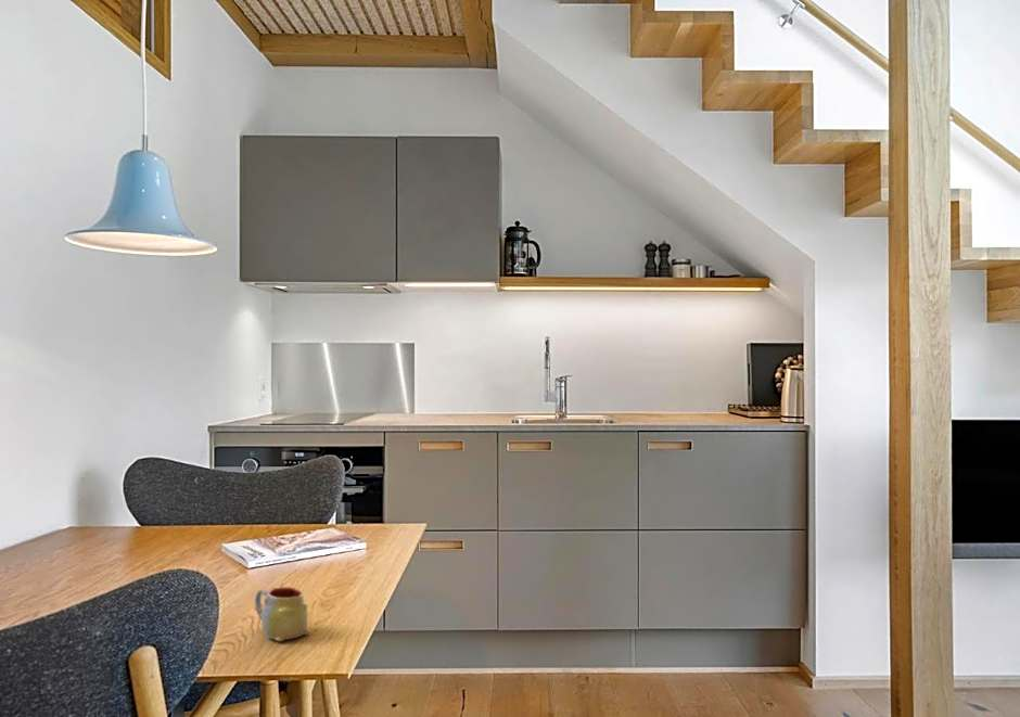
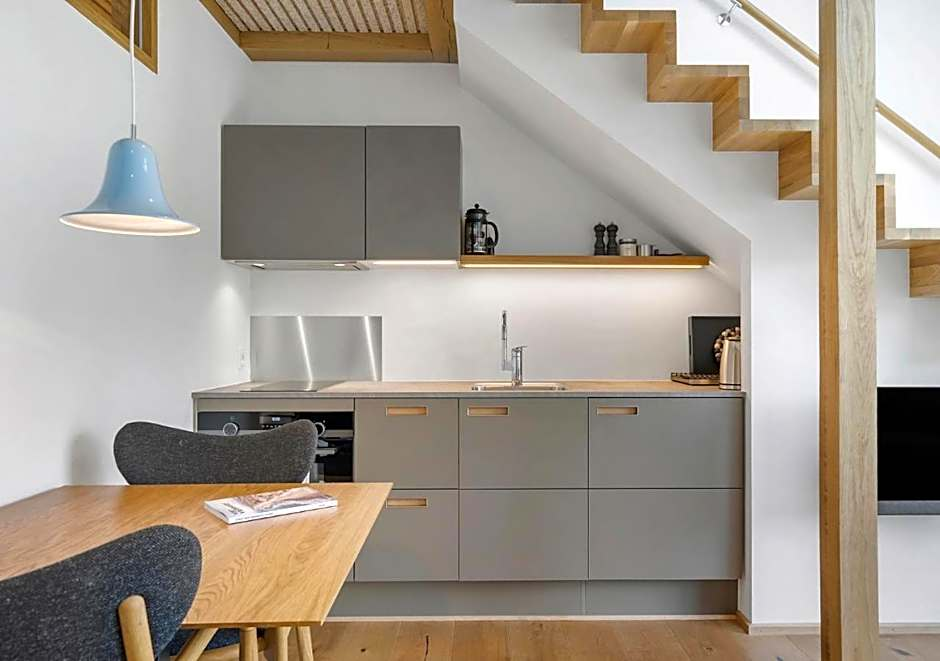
- mug [254,586,311,642]
